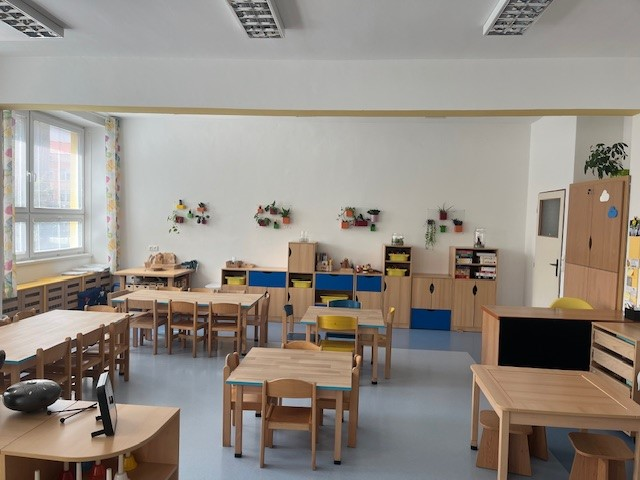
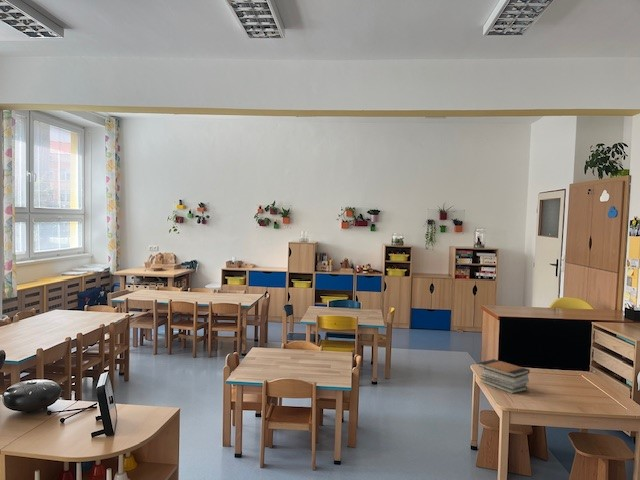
+ book stack [478,358,531,395]
